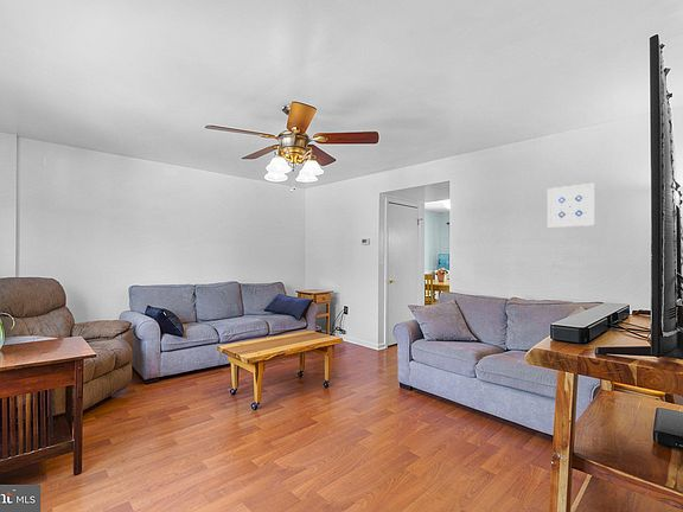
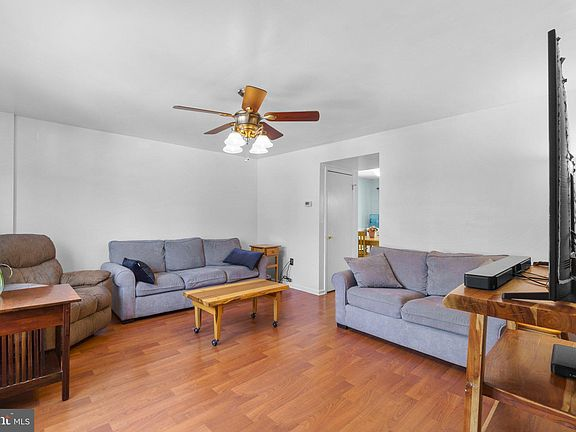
- wall art [547,183,596,229]
